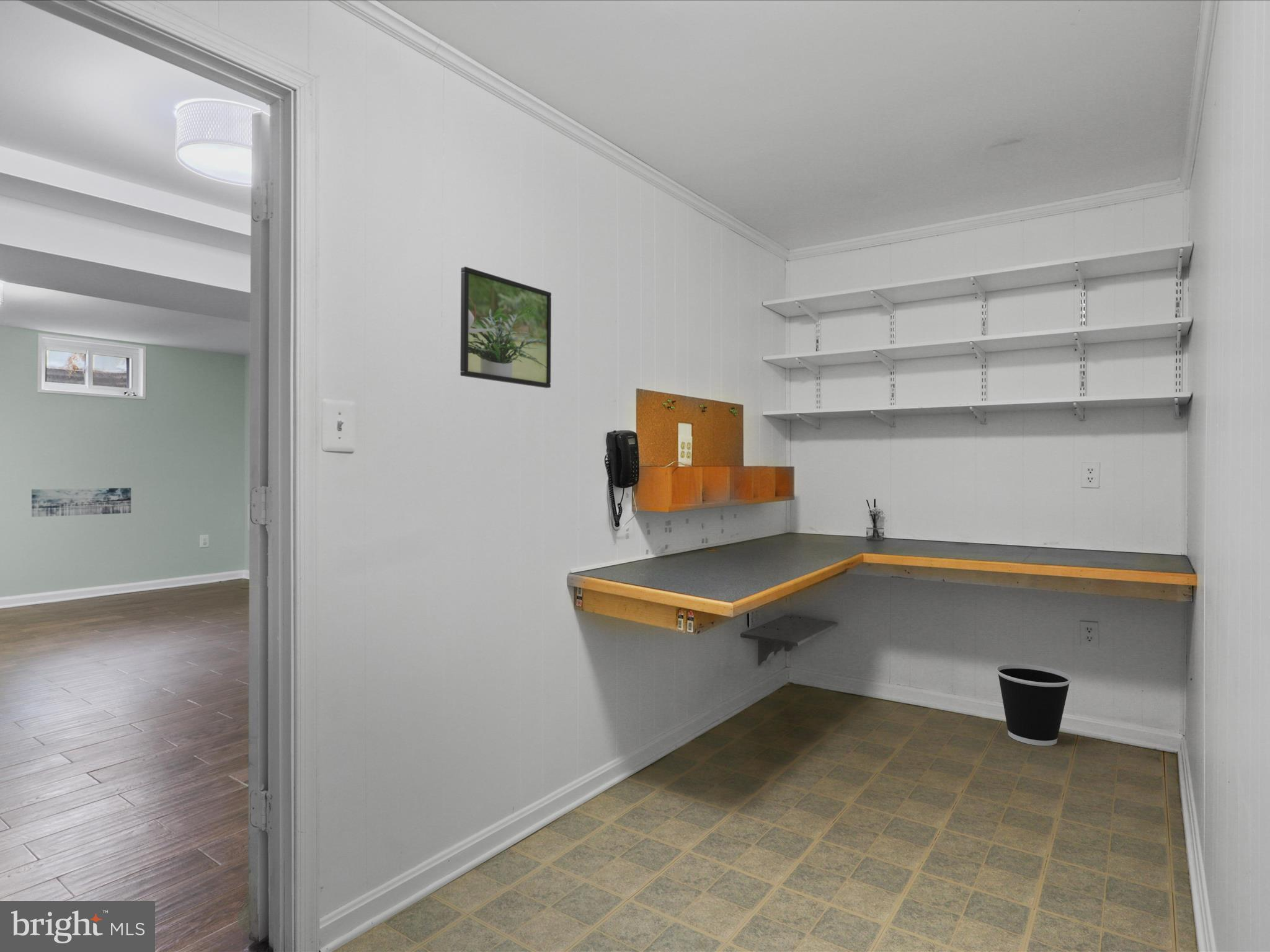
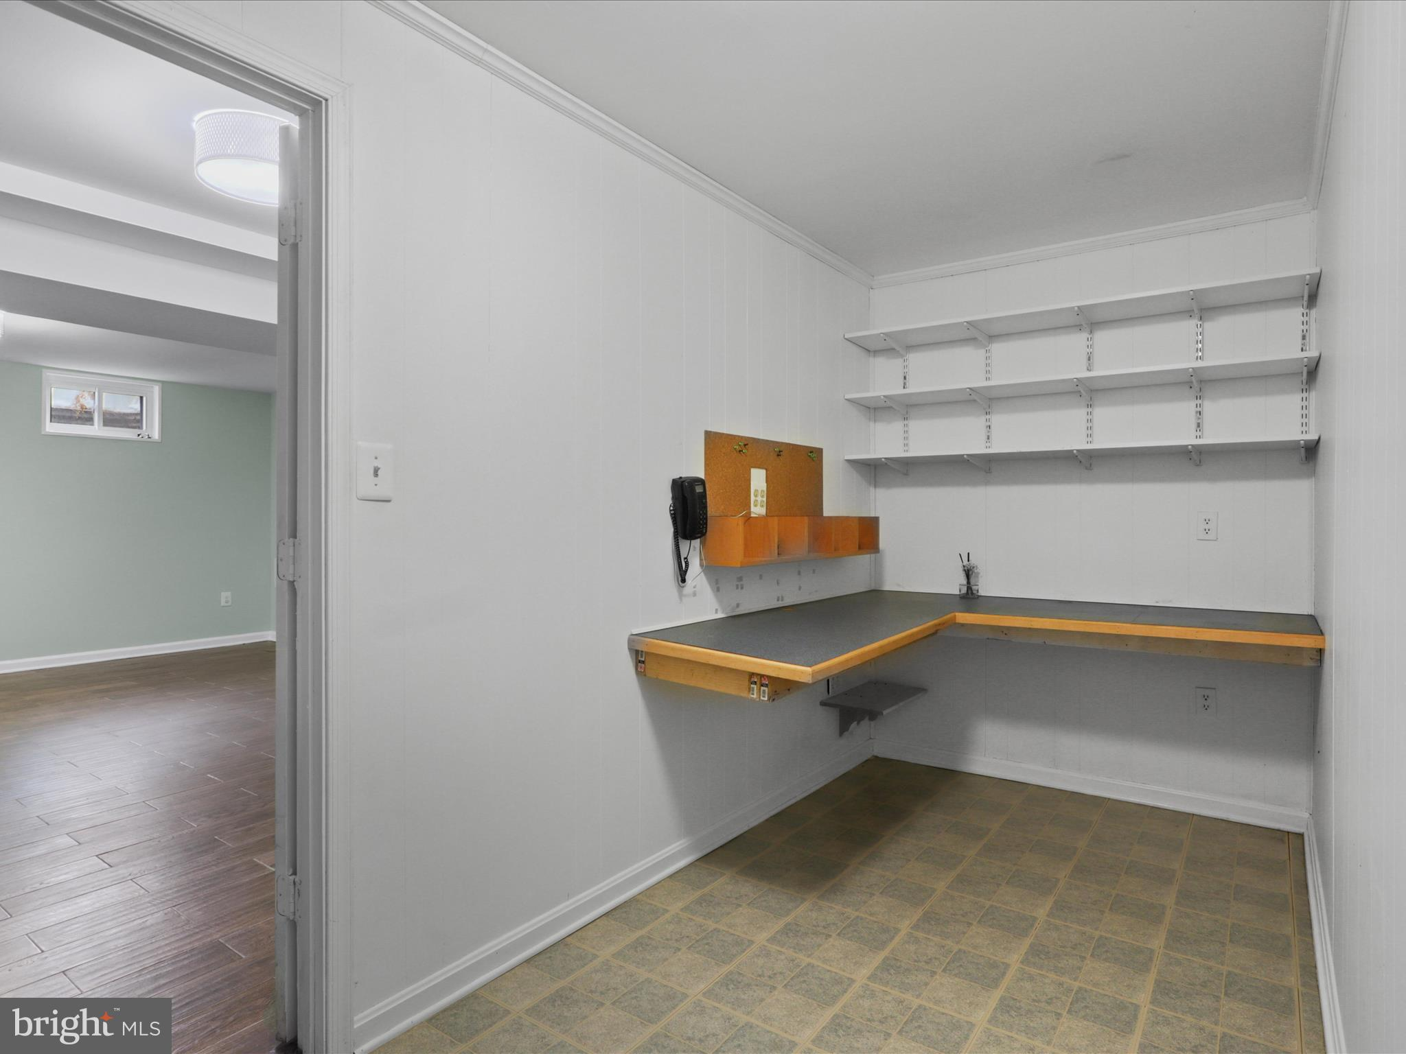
- wastebasket [996,664,1072,746]
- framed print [460,266,552,389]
- wall art [31,487,131,518]
